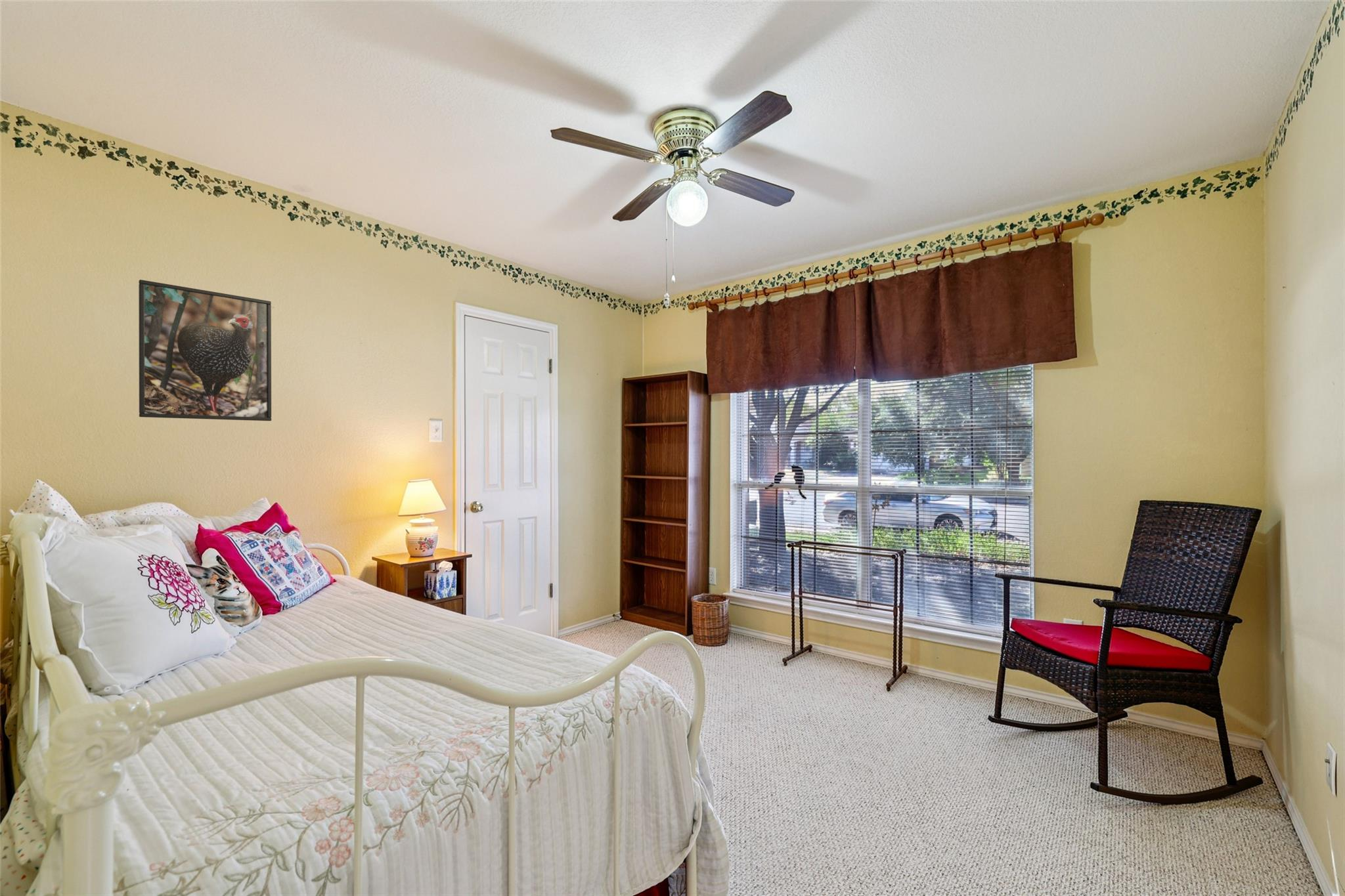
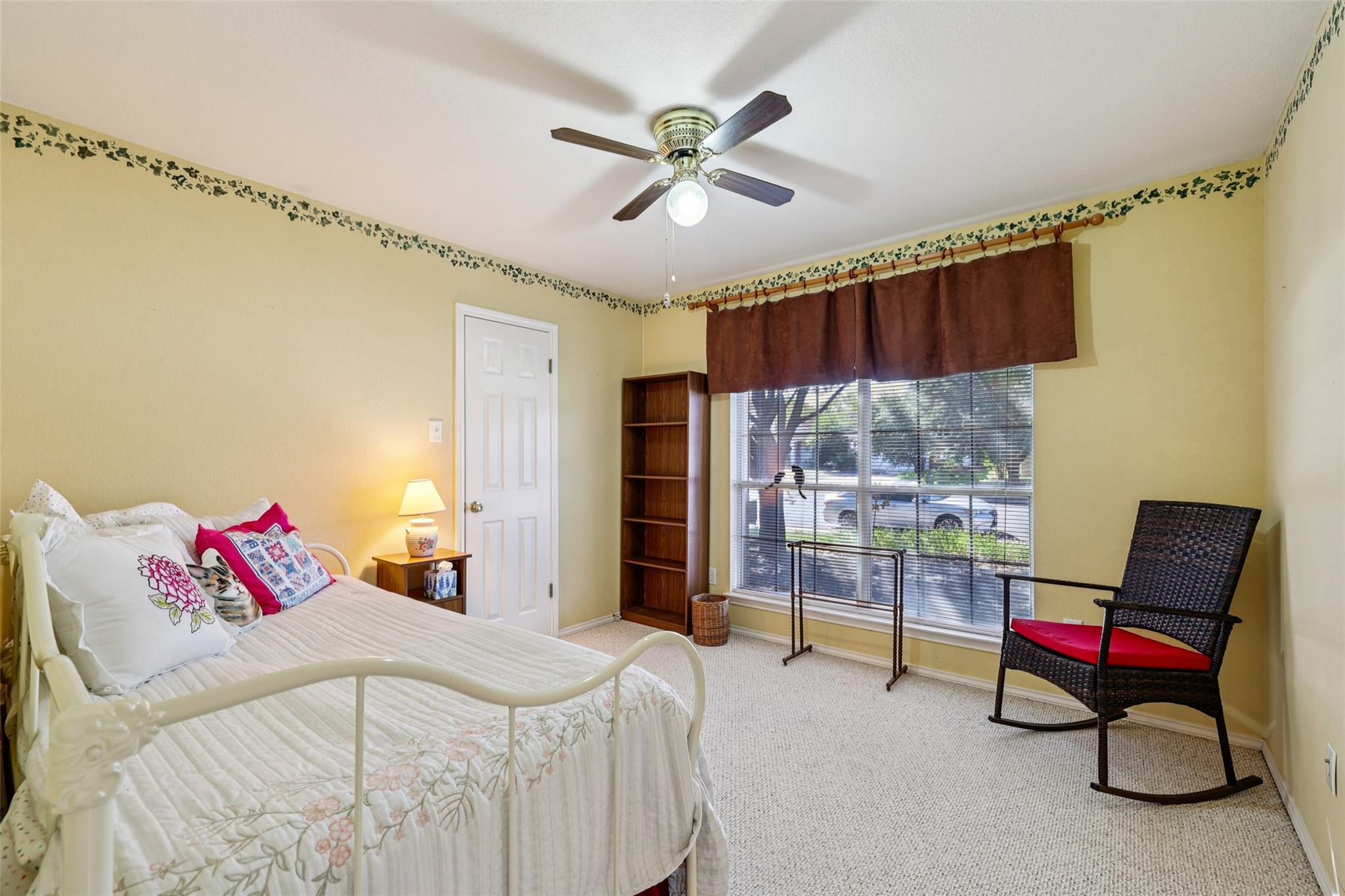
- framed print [138,279,272,421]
